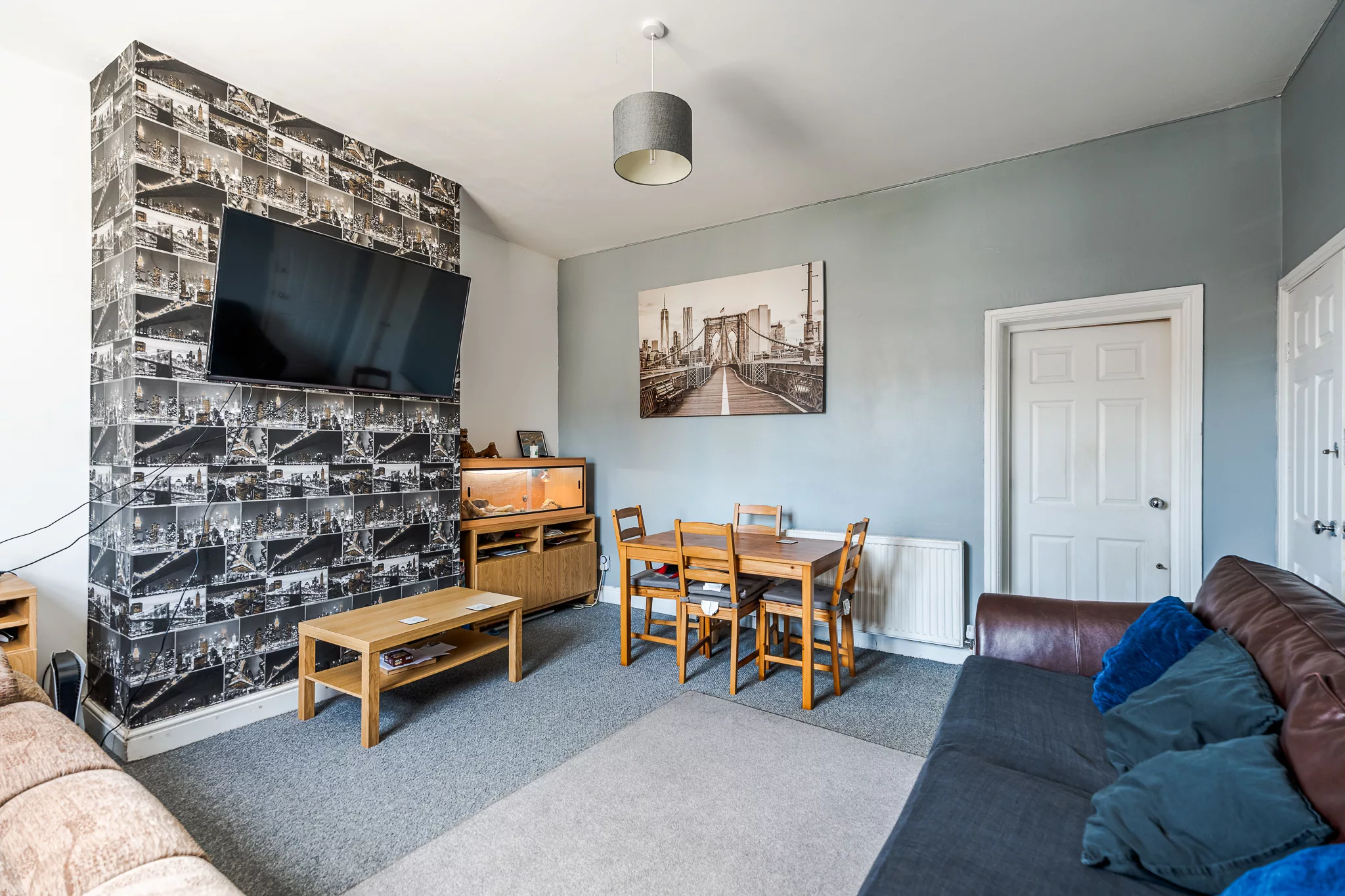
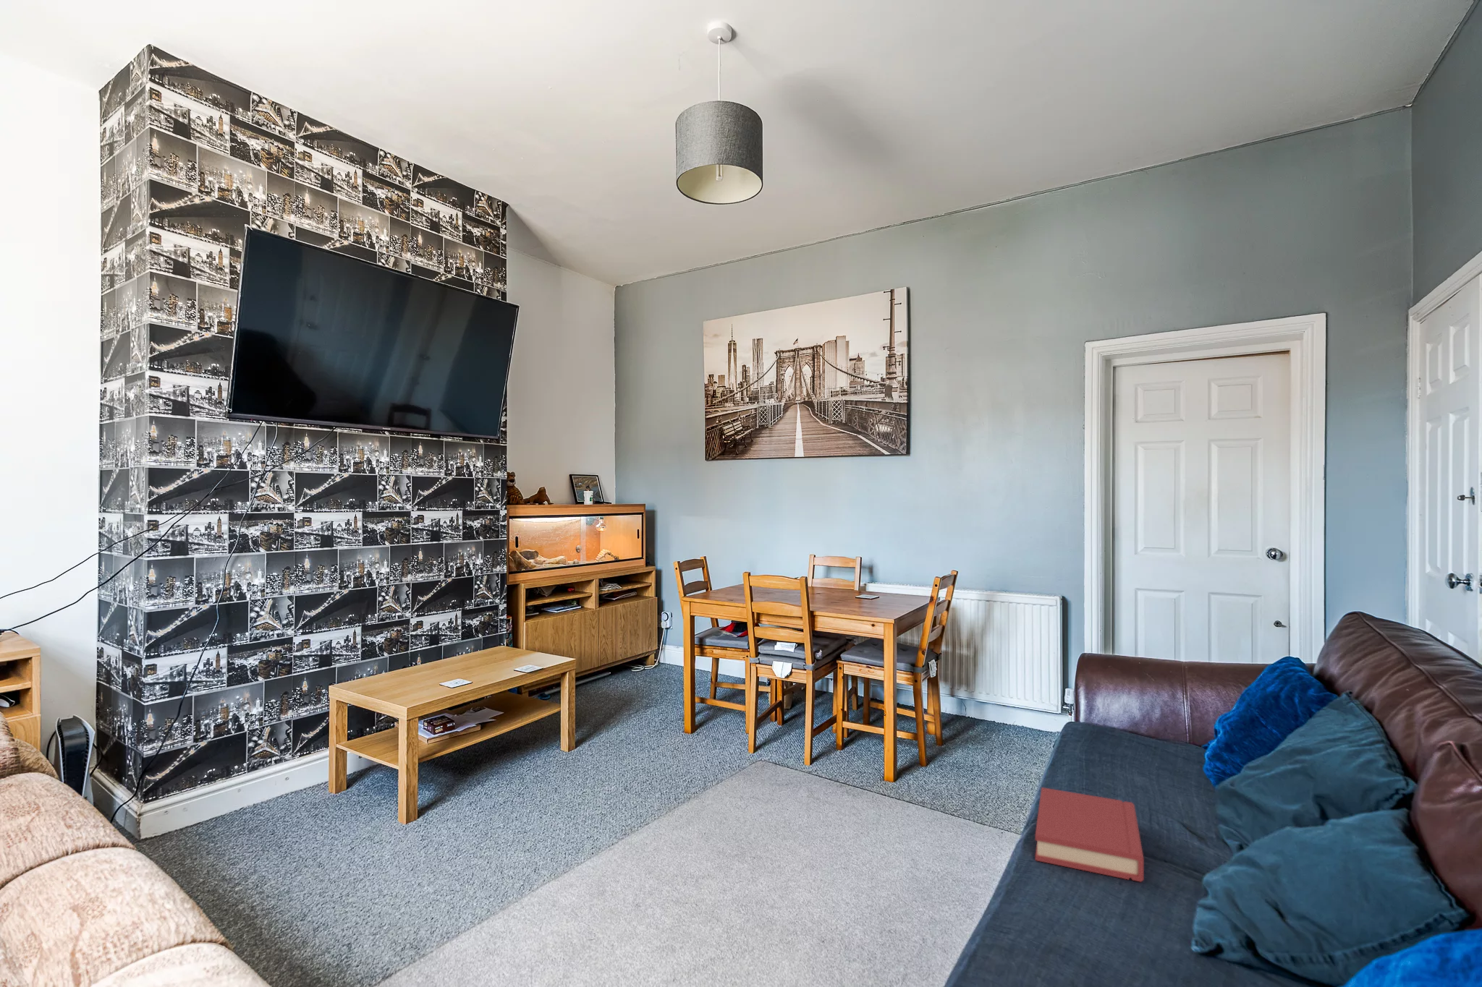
+ hardback book [1035,787,1144,882]
